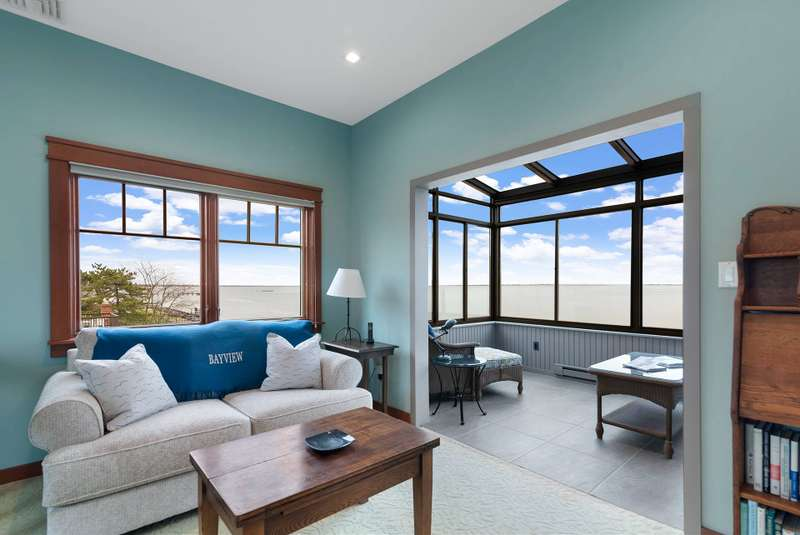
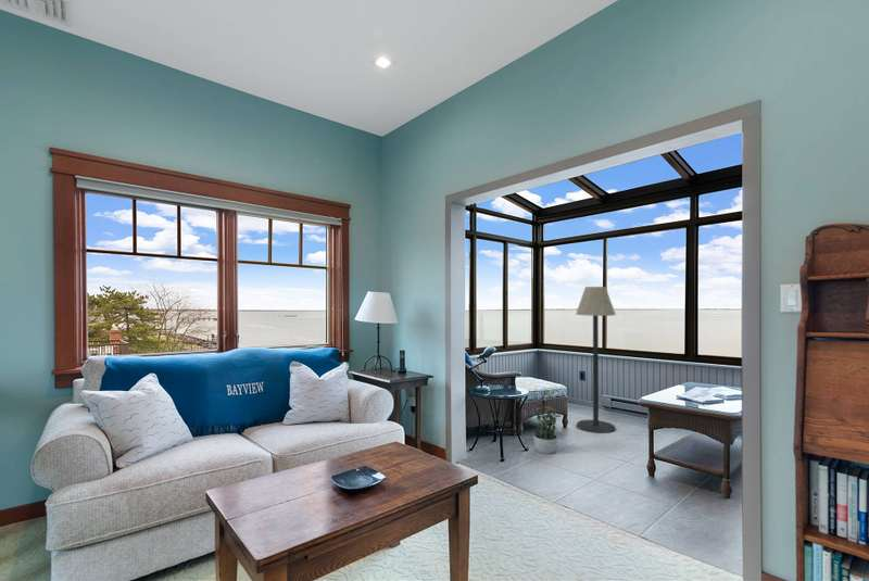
+ potted plant [531,404,562,455]
+ floor lamp [575,286,617,434]
